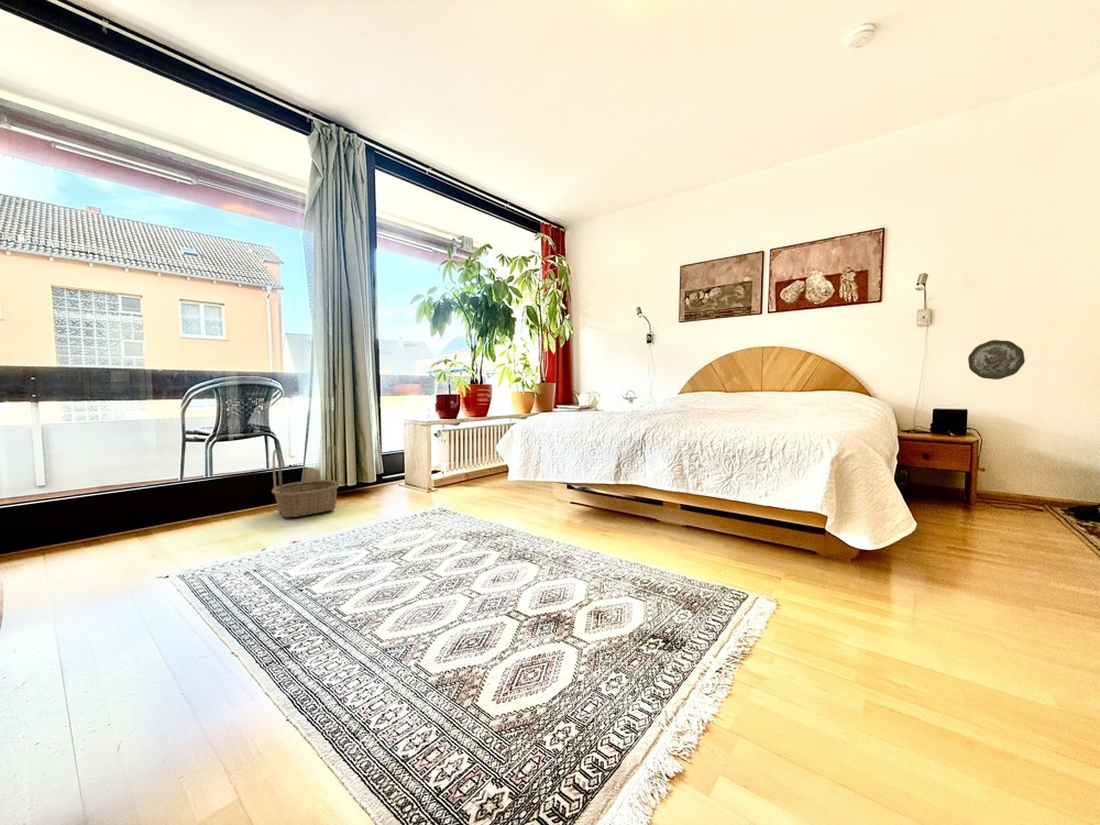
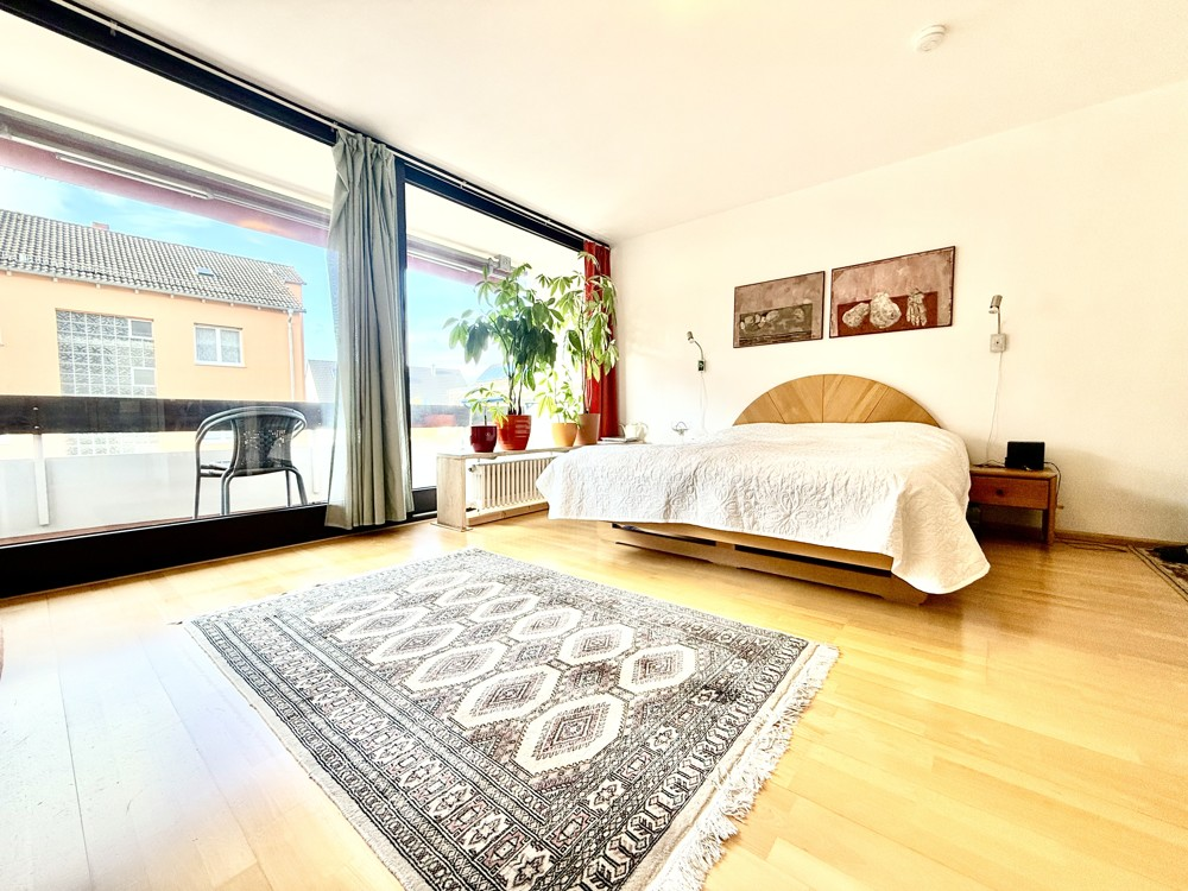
- basket [271,443,341,518]
- decorative plate [967,339,1026,381]
